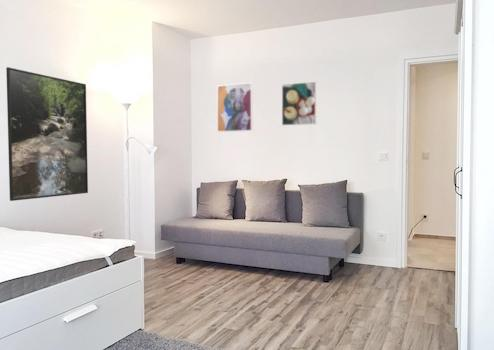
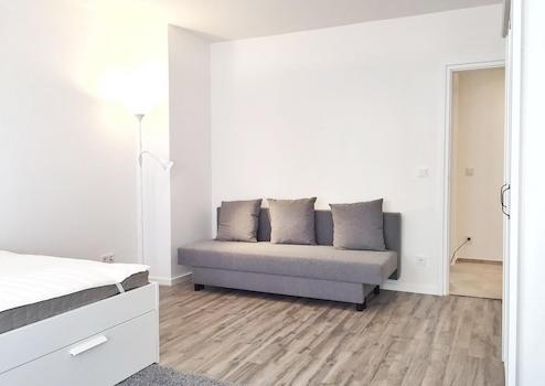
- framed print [5,66,89,202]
- wall art [216,82,254,133]
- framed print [281,81,317,126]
